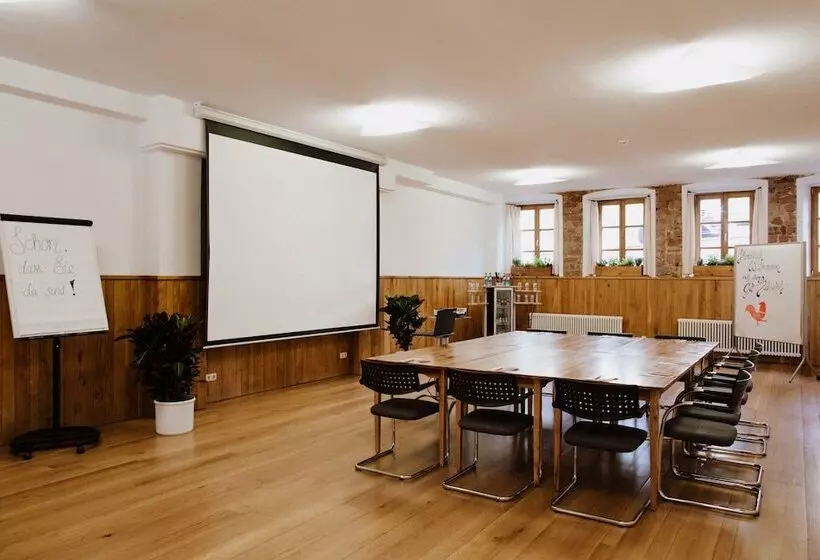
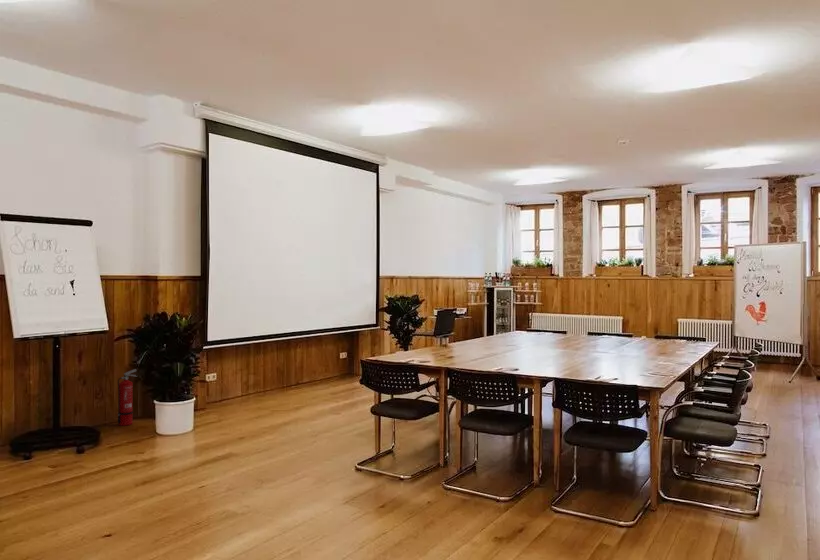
+ fire extinguisher [117,368,137,427]
